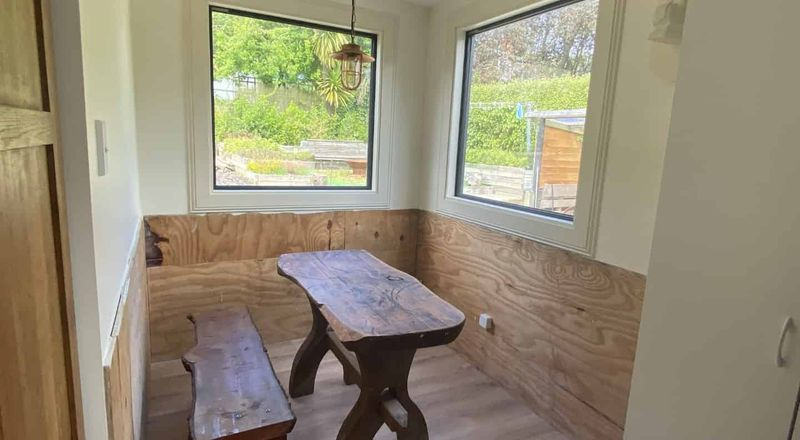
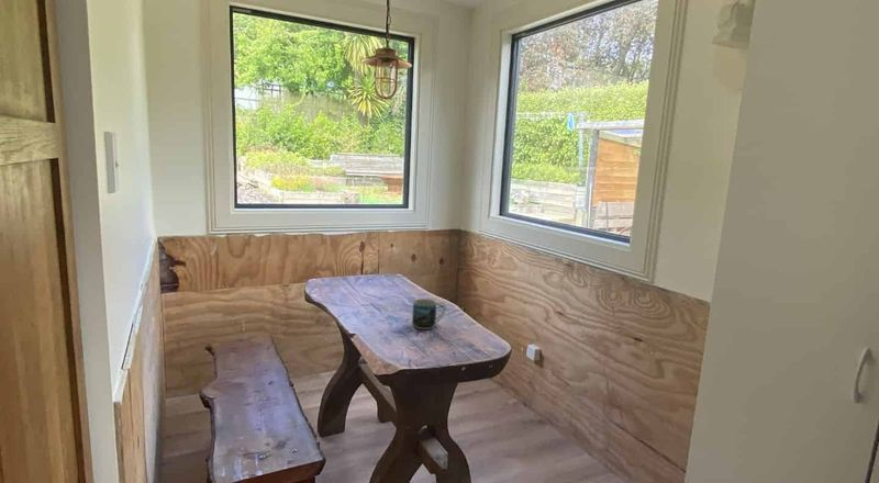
+ mug [411,297,447,330]
